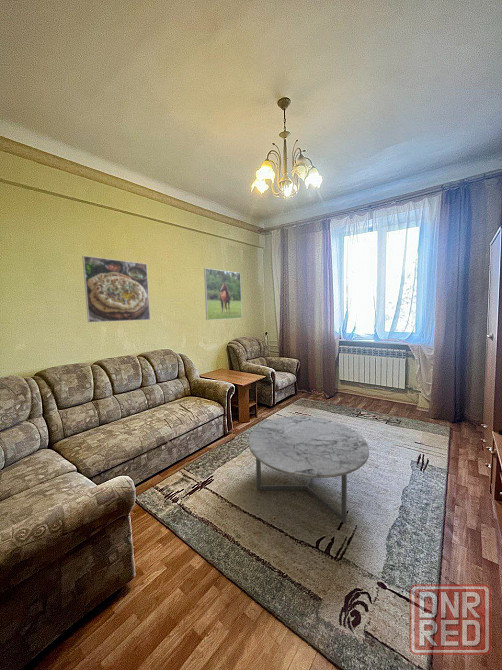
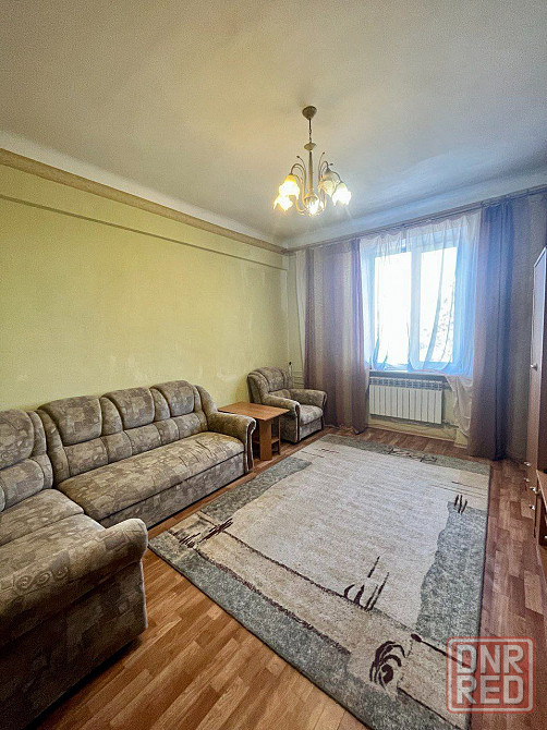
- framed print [203,267,243,321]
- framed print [81,255,151,323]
- coffee table [248,415,370,525]
